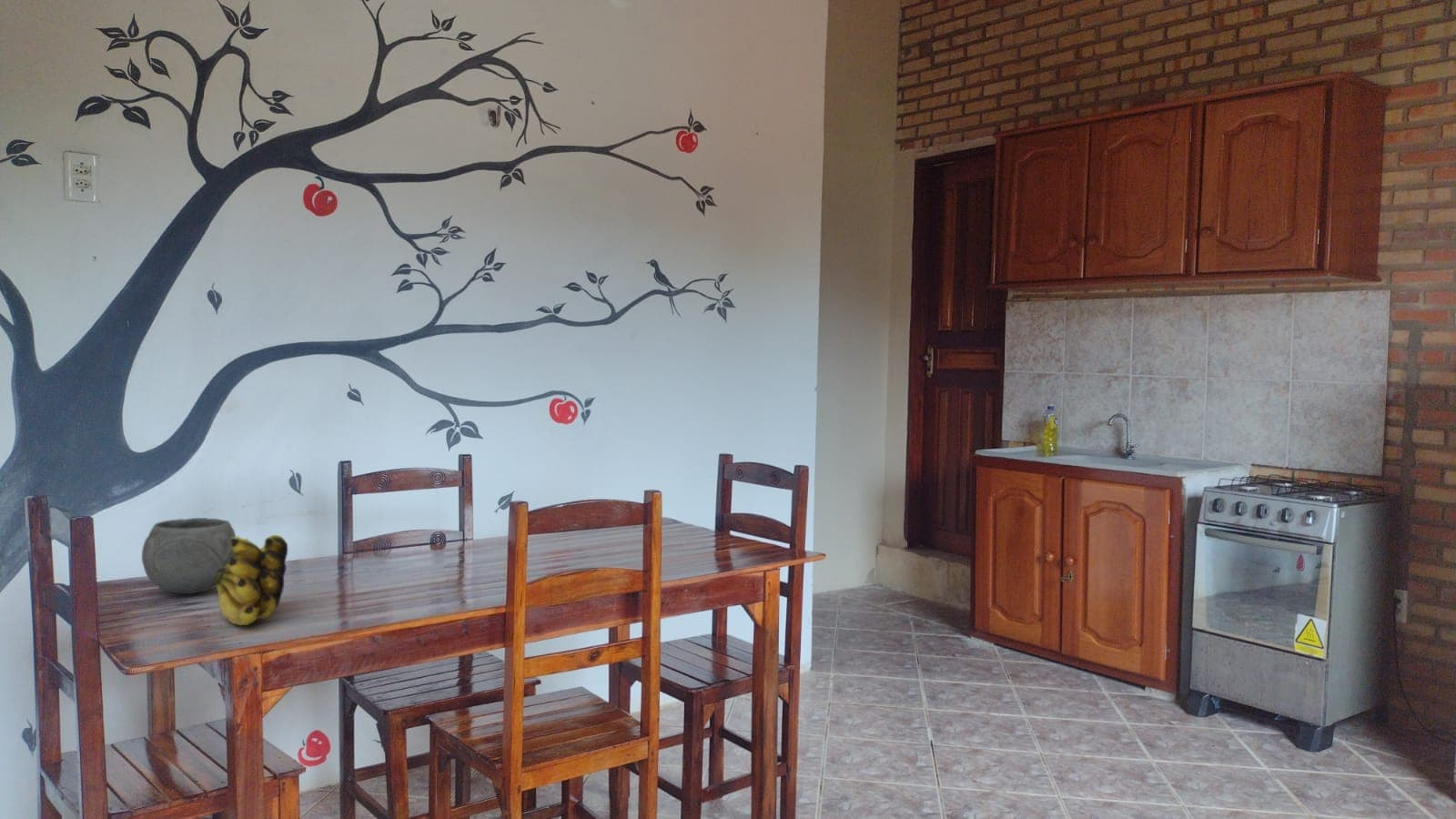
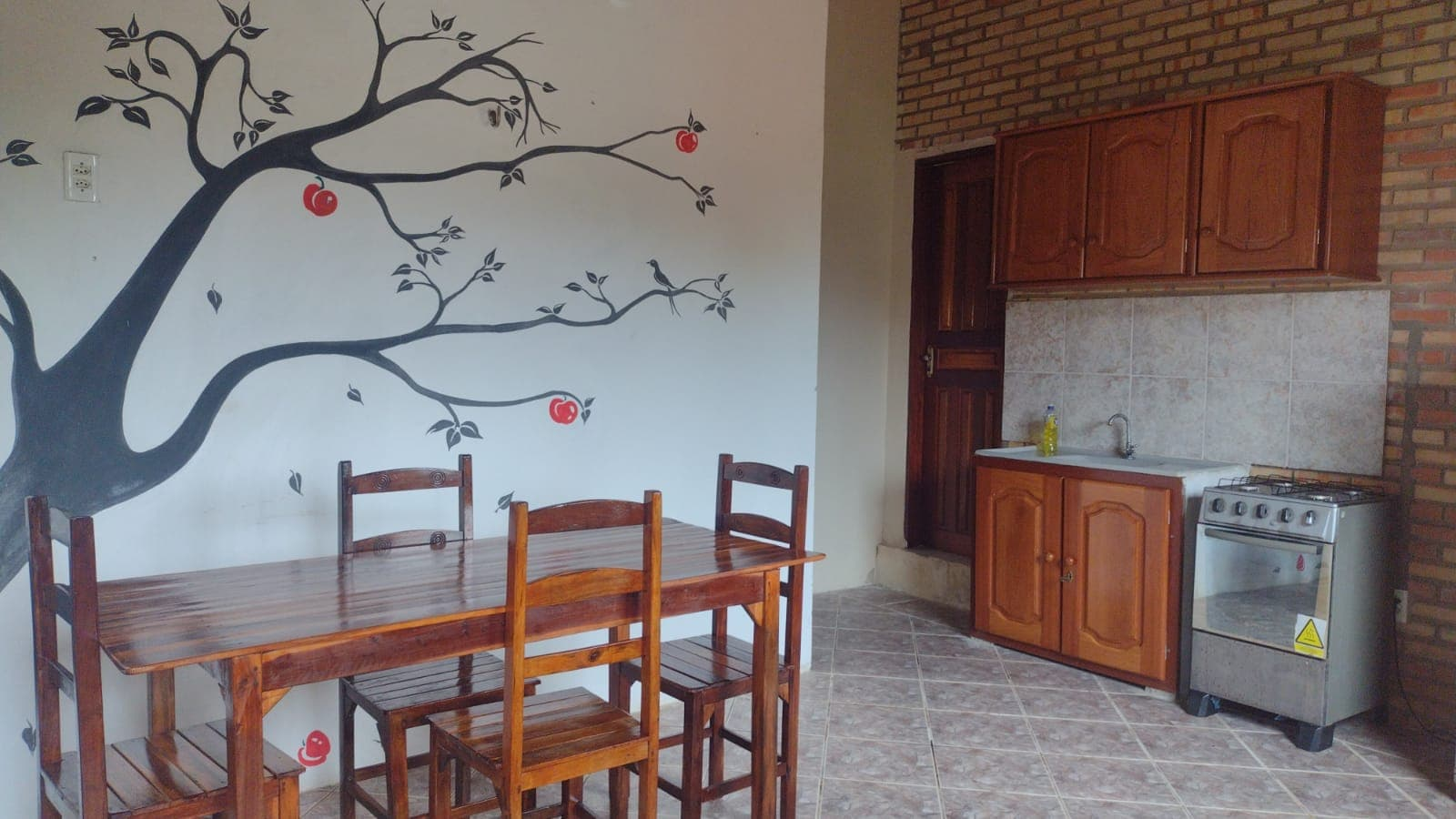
- bowl [141,517,237,594]
- banana [212,534,289,626]
